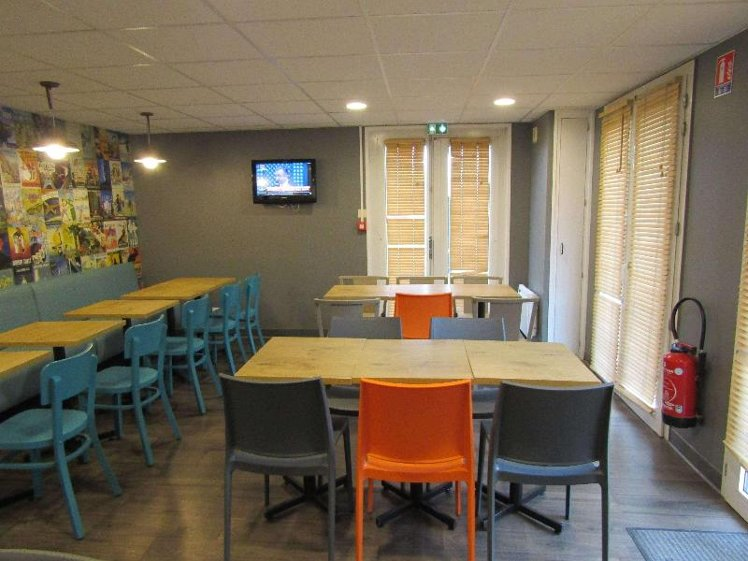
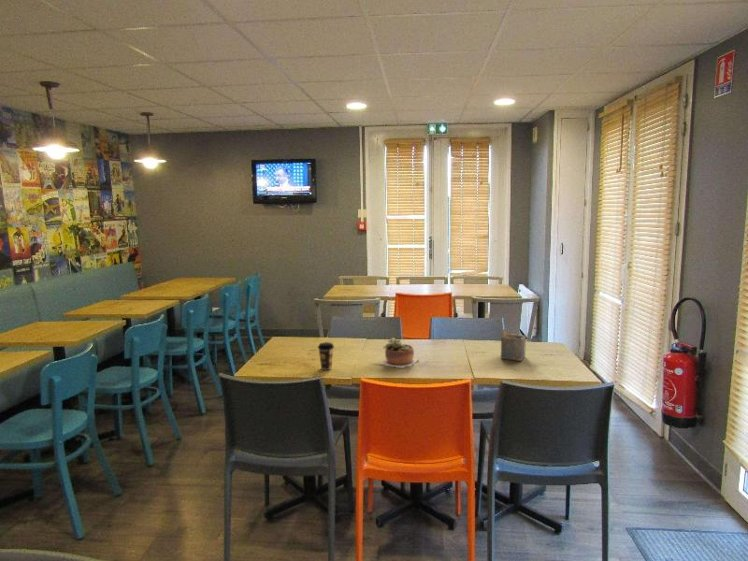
+ coffee cup [317,341,335,371]
+ succulent plant [378,337,420,369]
+ napkin holder [500,327,527,362]
